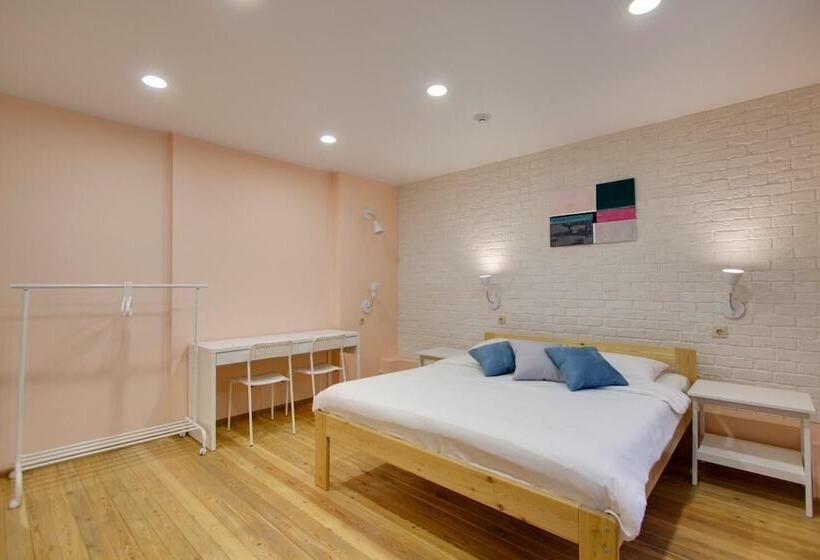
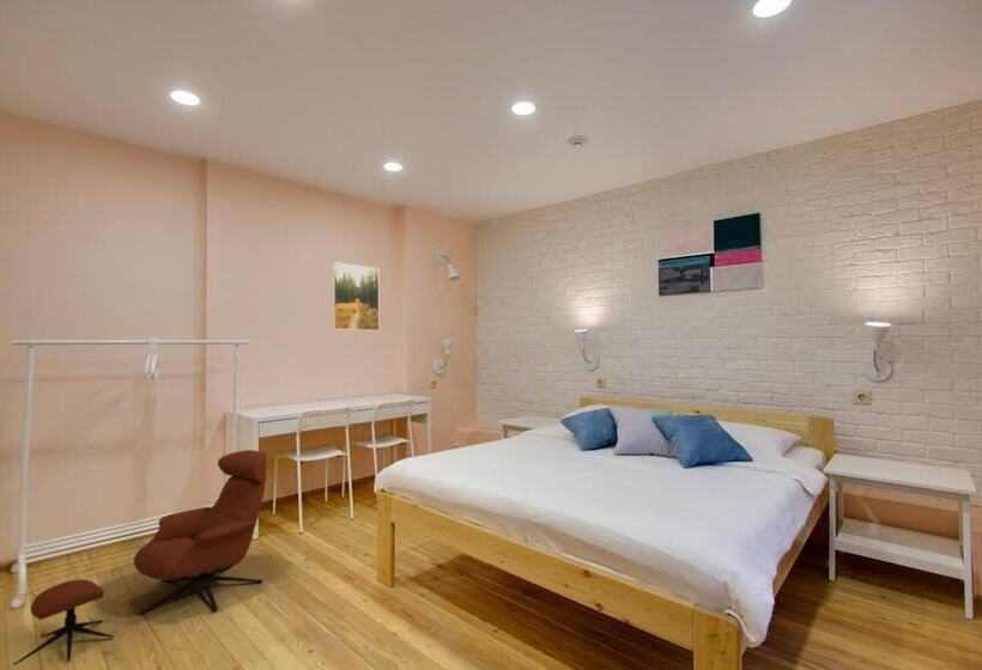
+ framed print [331,261,381,331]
+ armchair [12,449,267,666]
